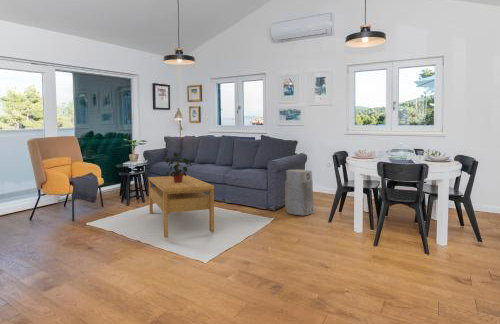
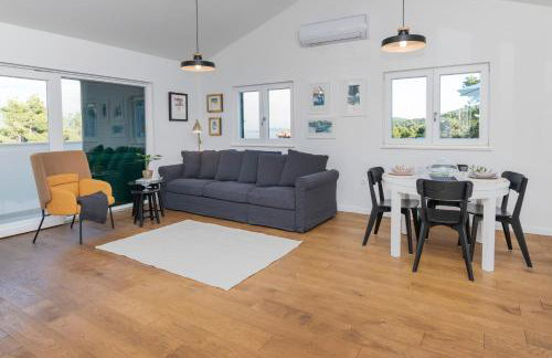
- air purifier [284,169,315,216]
- potted plant [165,152,193,183]
- coffee table [147,174,215,239]
